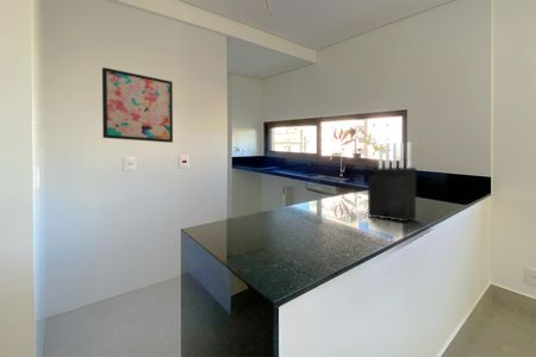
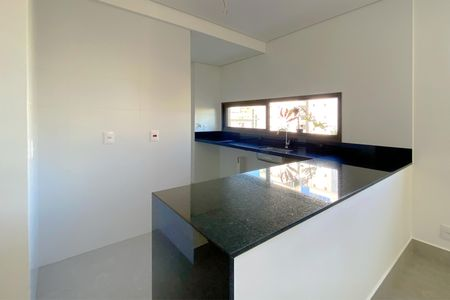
- wall art [101,67,174,144]
- knife block [367,140,417,223]
